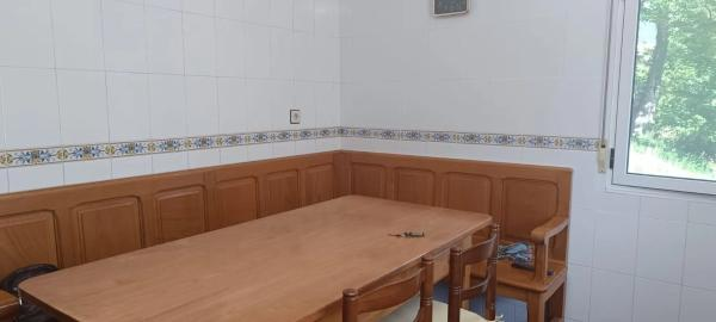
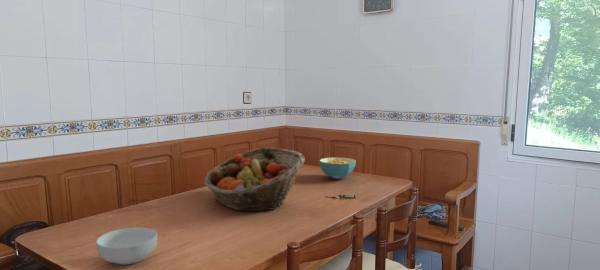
+ cereal bowl [95,226,158,266]
+ fruit basket [203,147,306,212]
+ cereal bowl [319,157,357,180]
